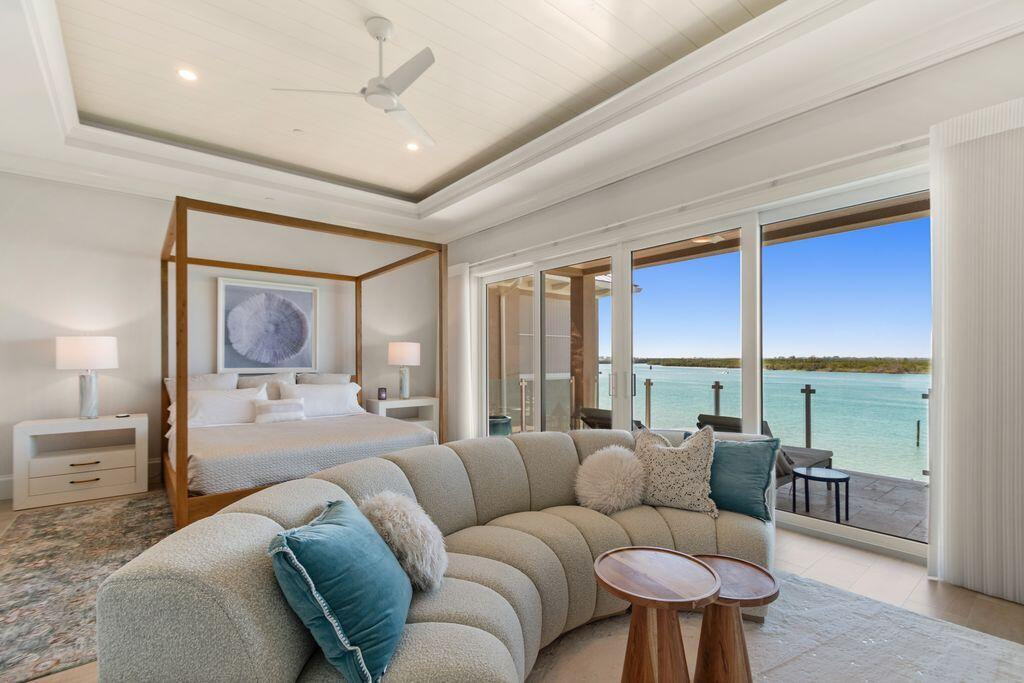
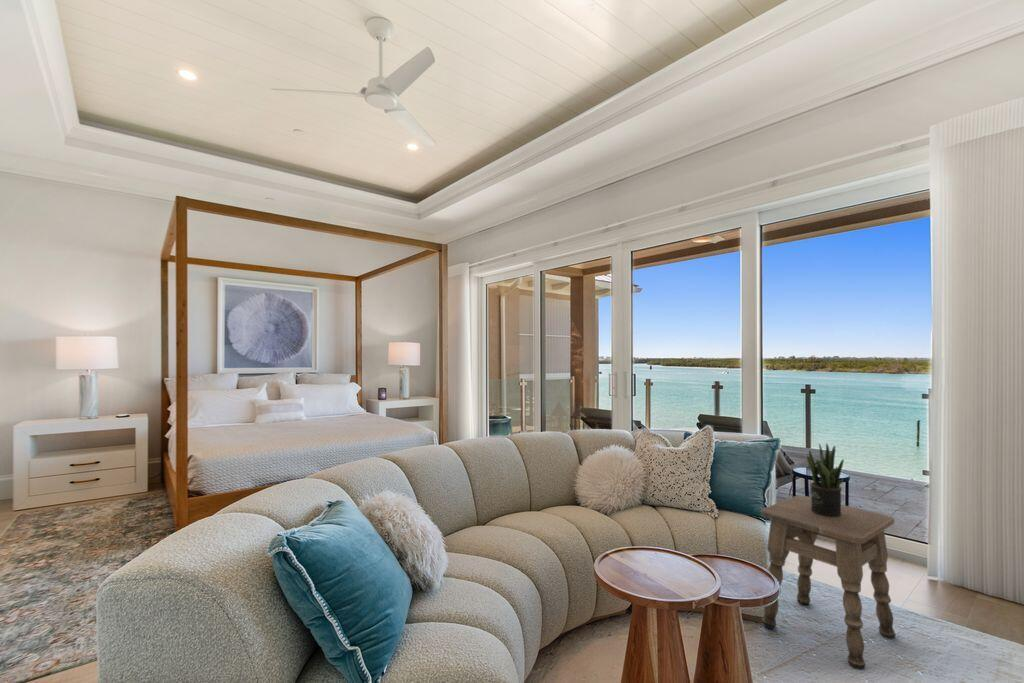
+ potted plant [806,442,845,517]
+ side table [760,494,896,671]
